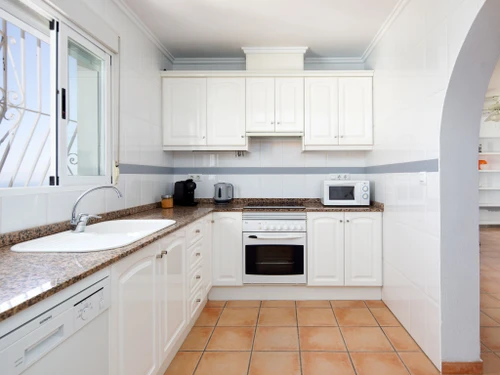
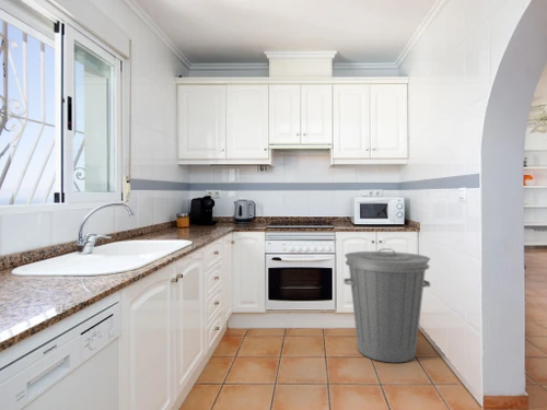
+ trash can [342,247,431,364]
